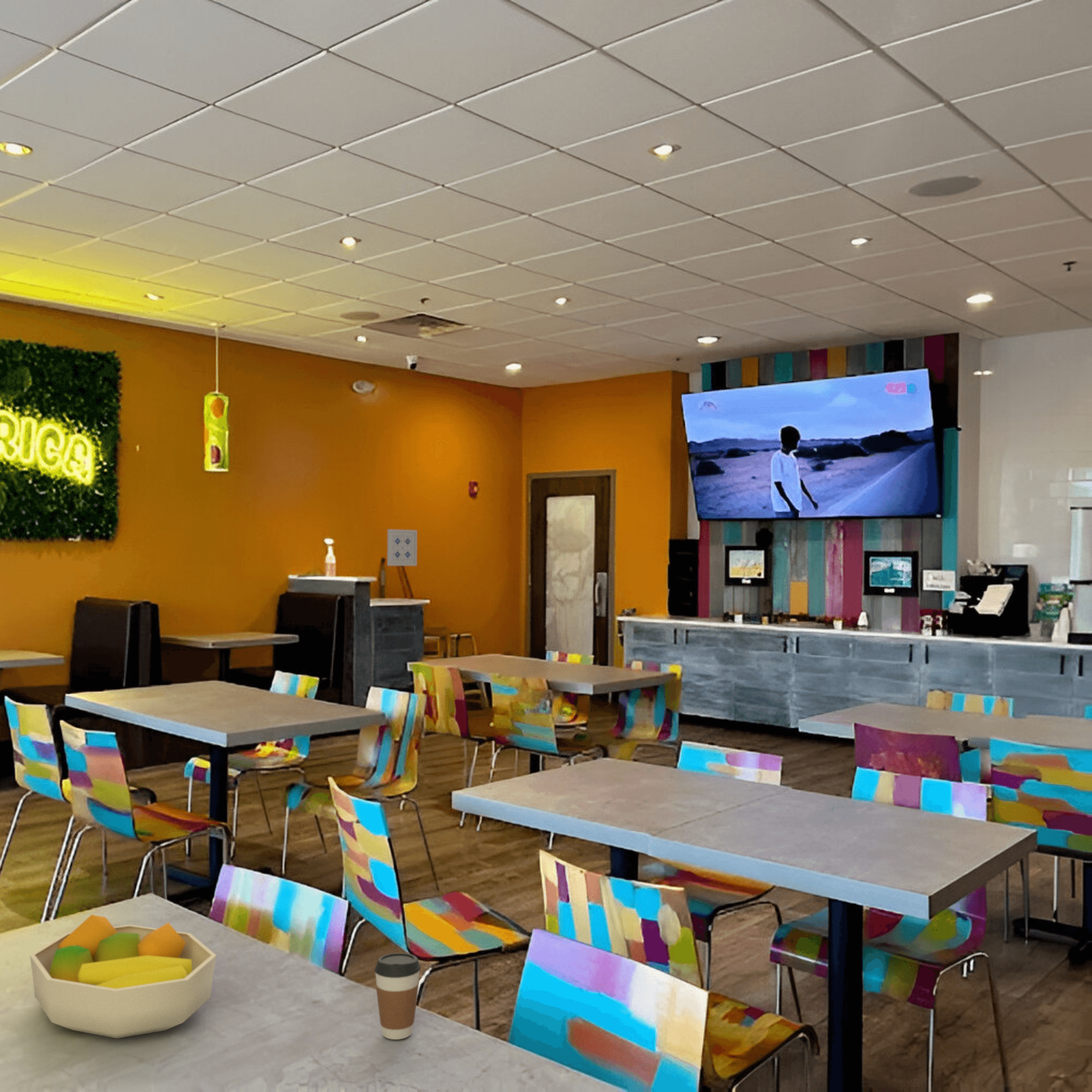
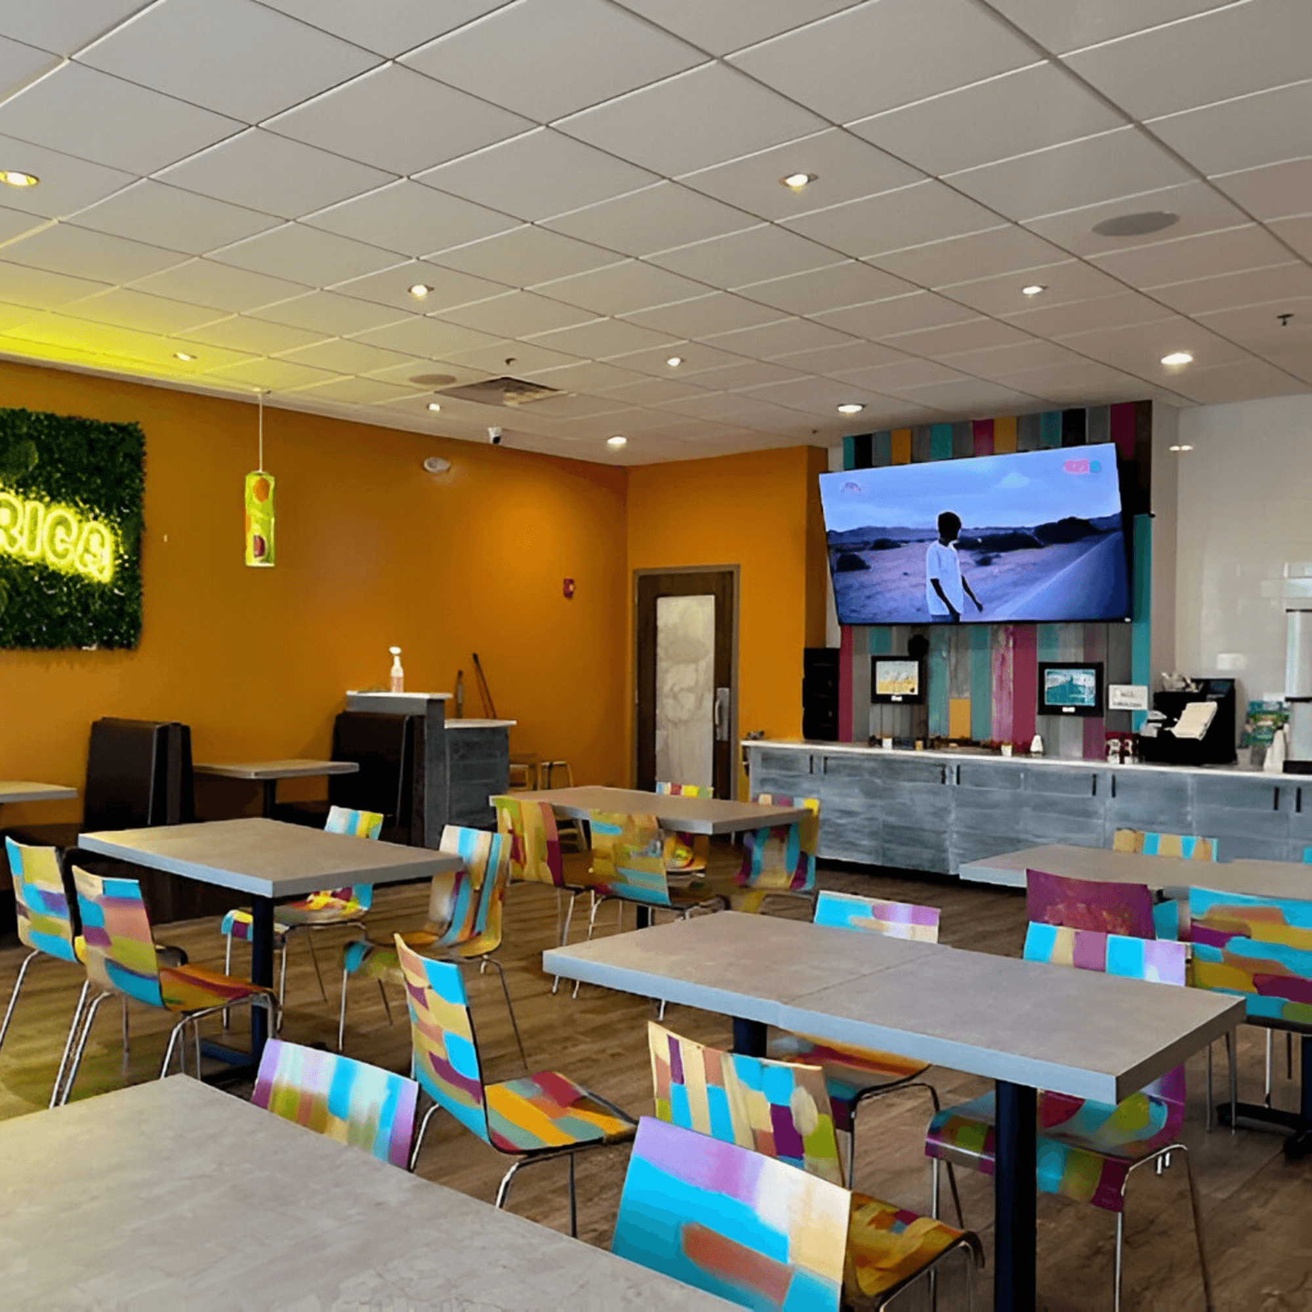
- wall art [387,529,418,566]
- coffee cup [374,952,422,1040]
- fruit bowl [29,914,217,1039]
